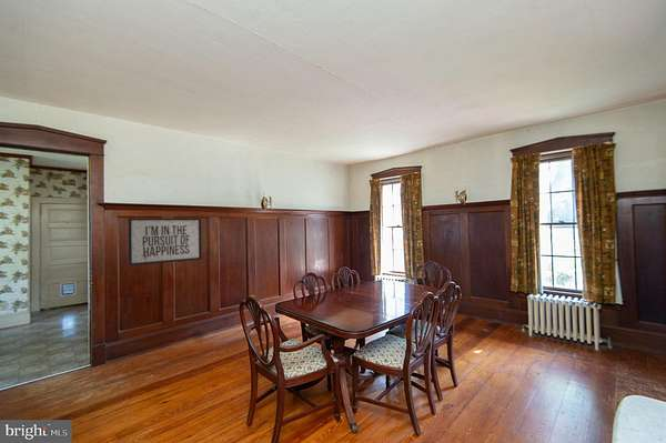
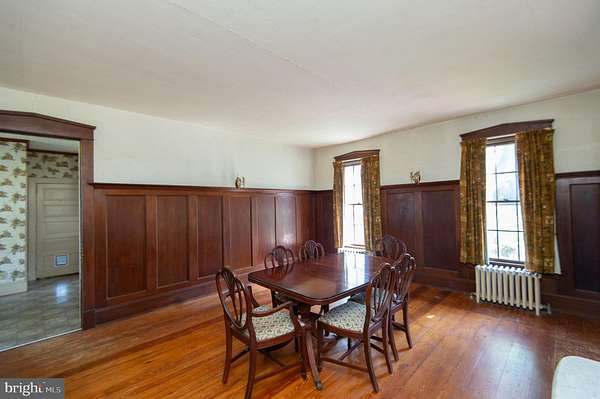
- mirror [127,217,203,266]
